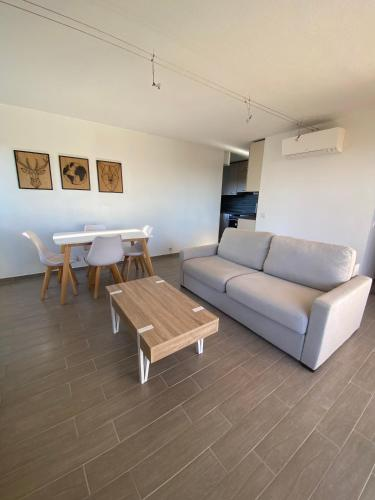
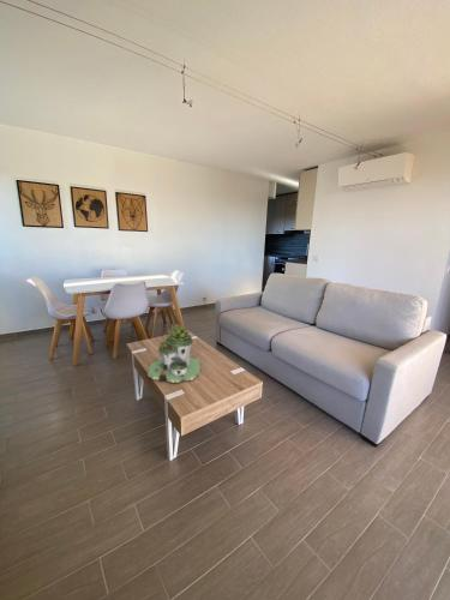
+ succulent planter [146,323,202,384]
